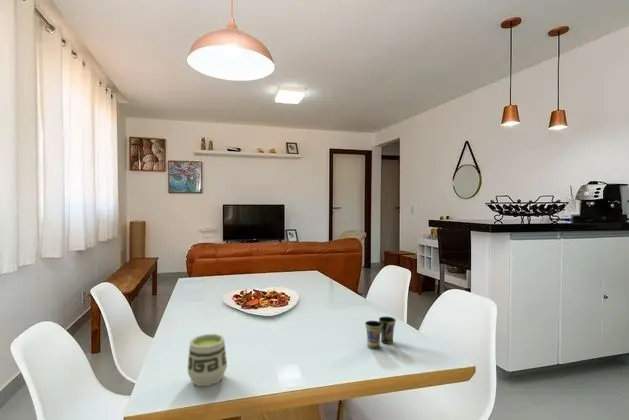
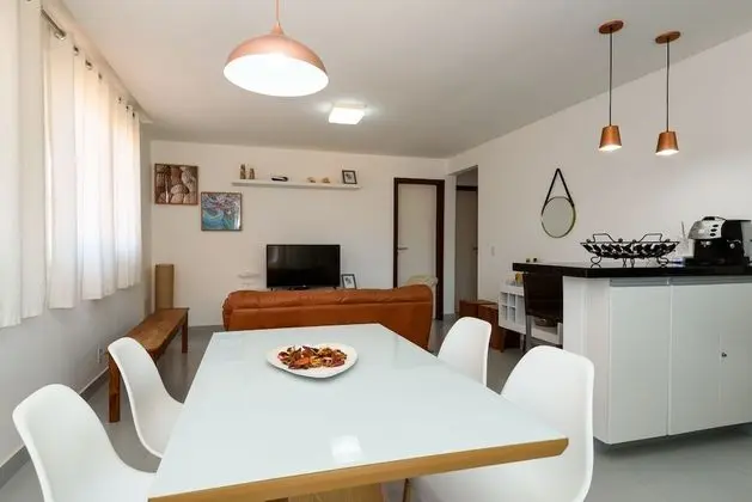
- cup [186,333,228,387]
- cup [364,316,397,350]
